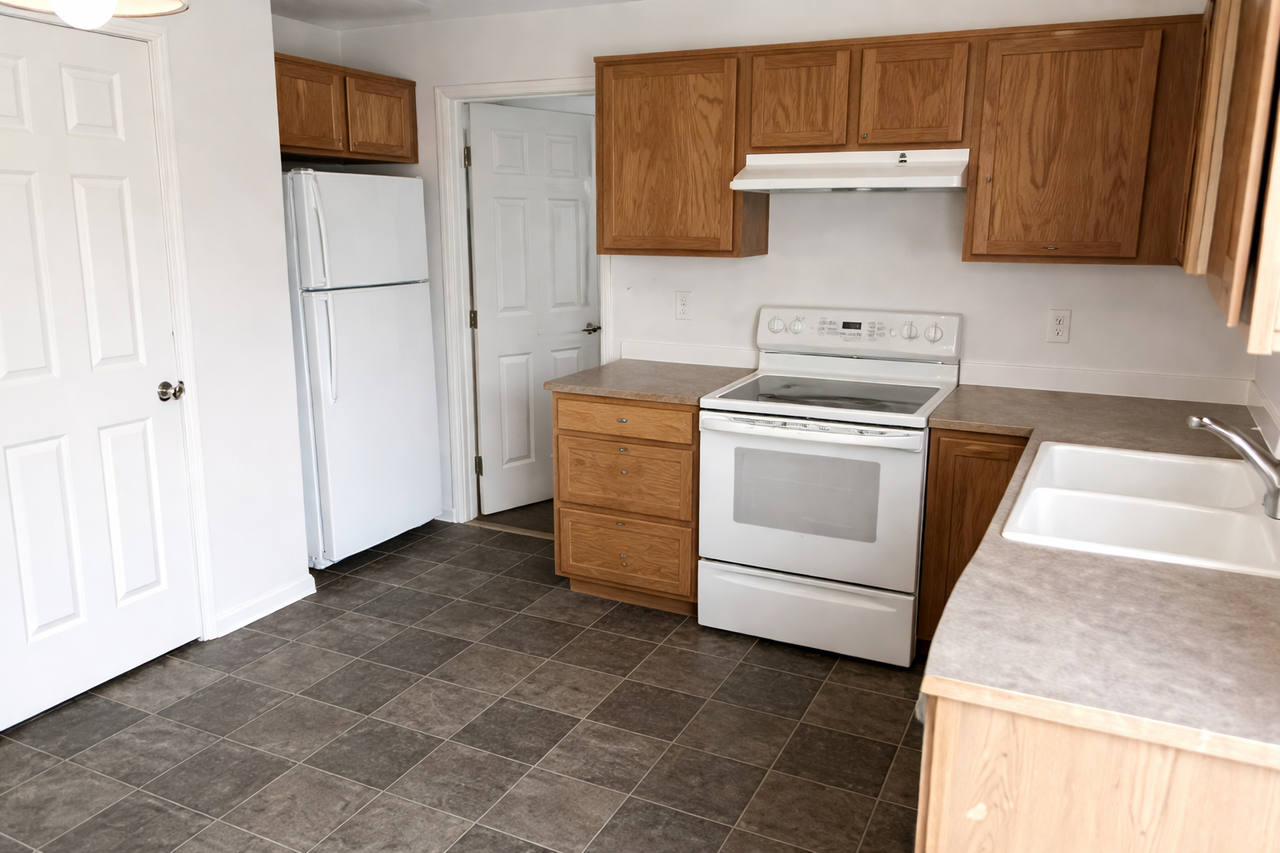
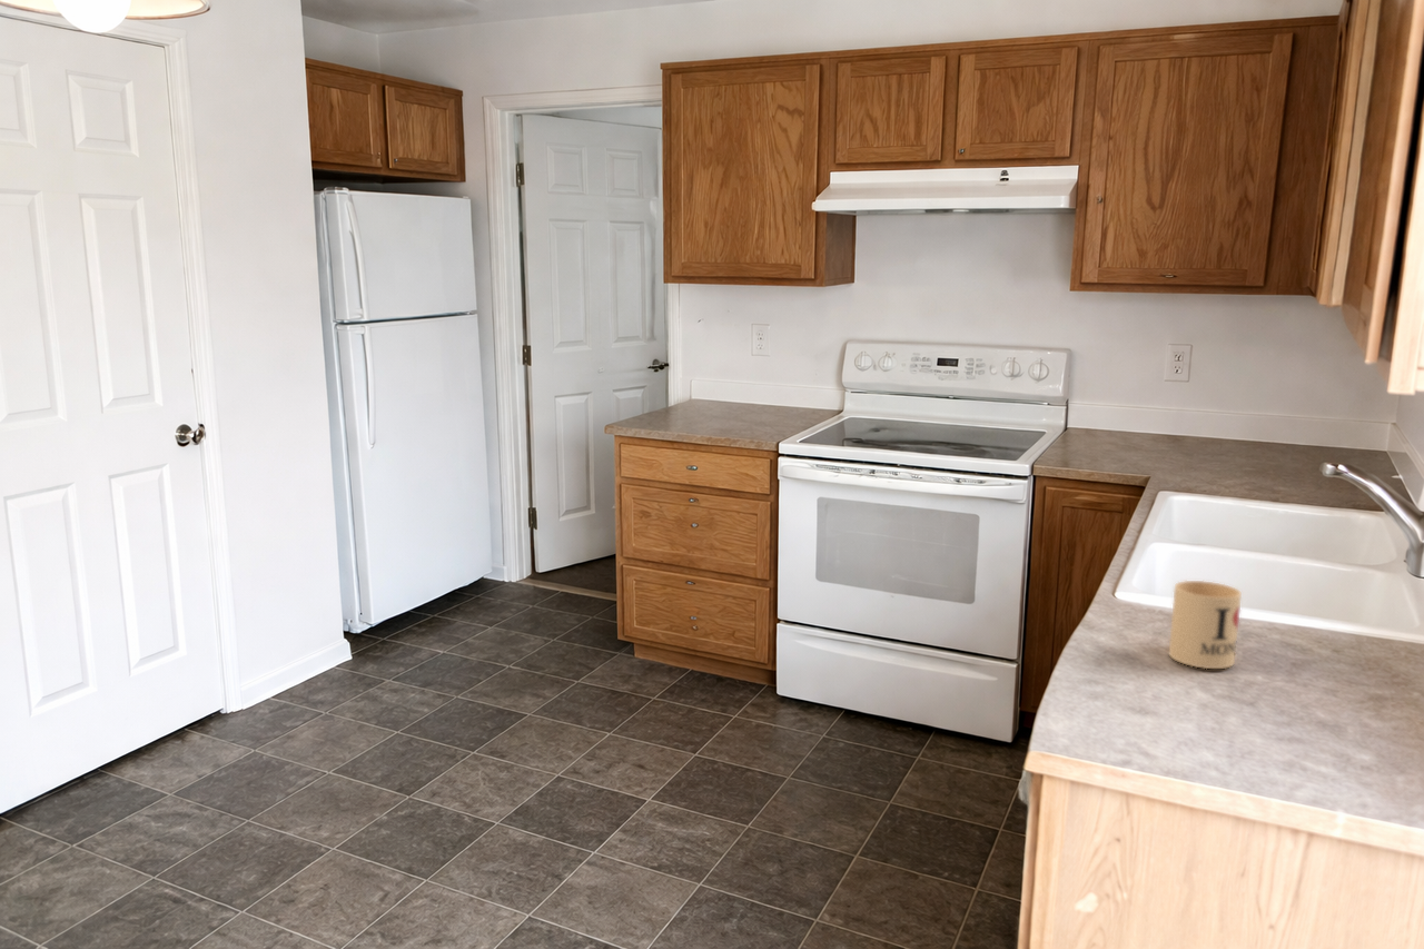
+ mug [1168,580,1243,670]
